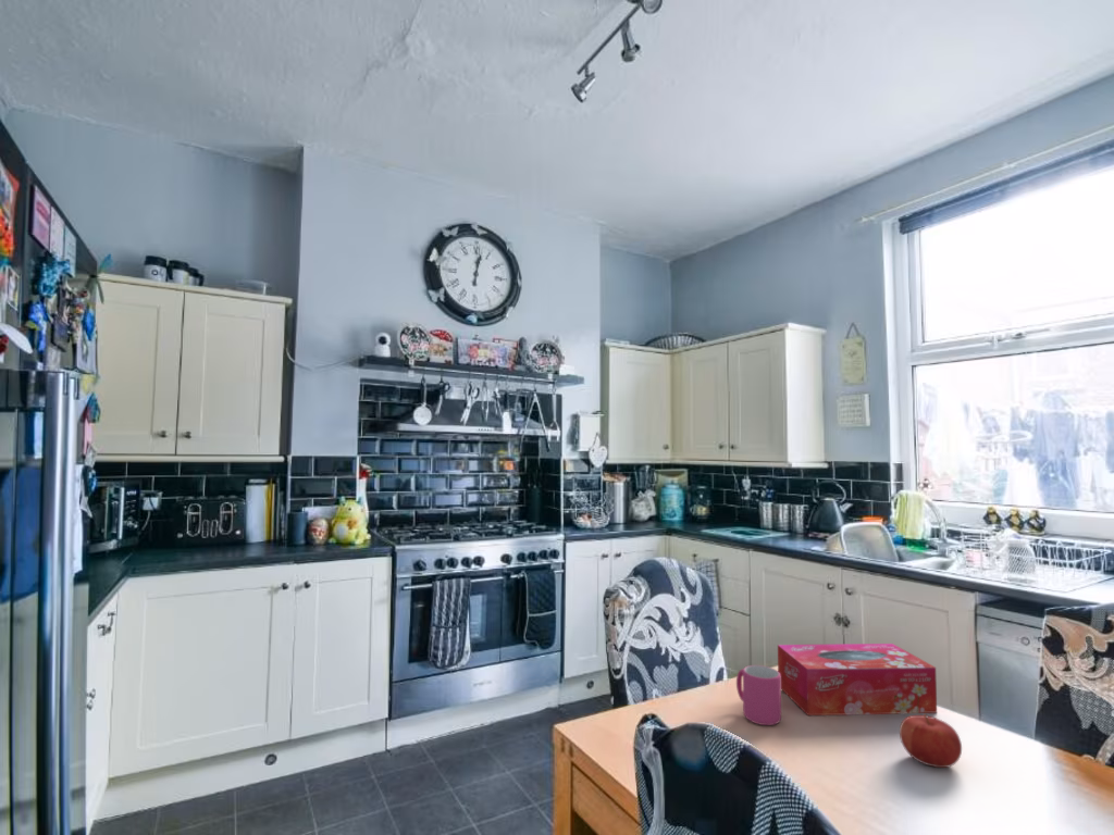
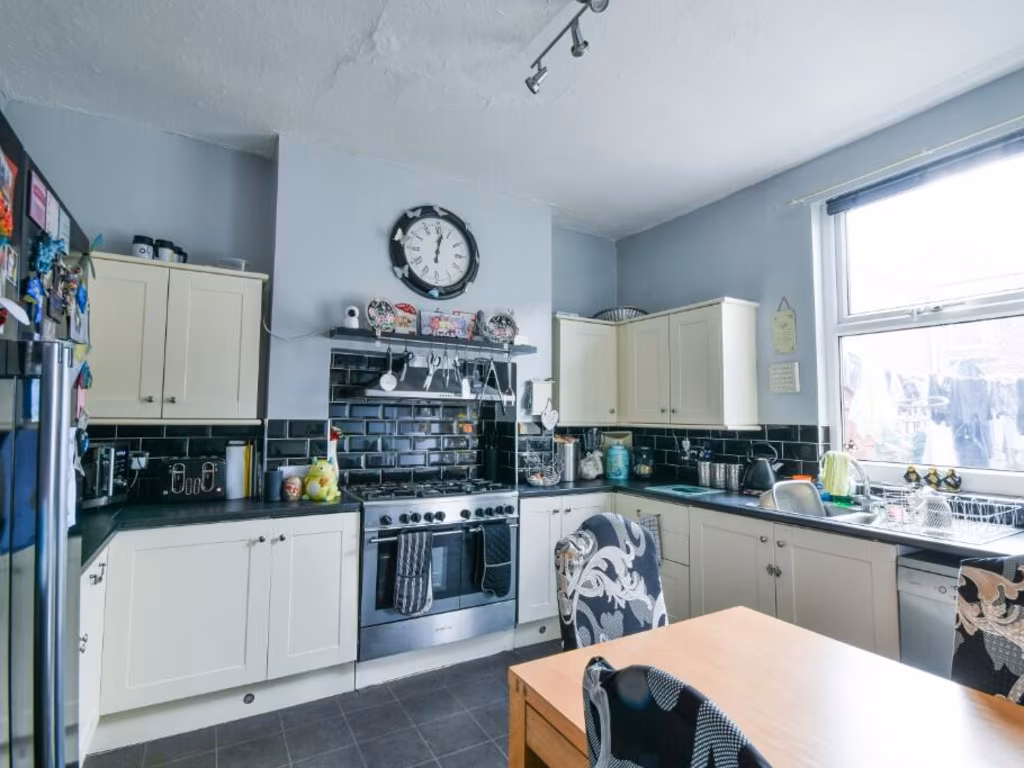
- tissue box [777,643,938,716]
- fruit [899,713,963,769]
- mug [735,664,782,726]
